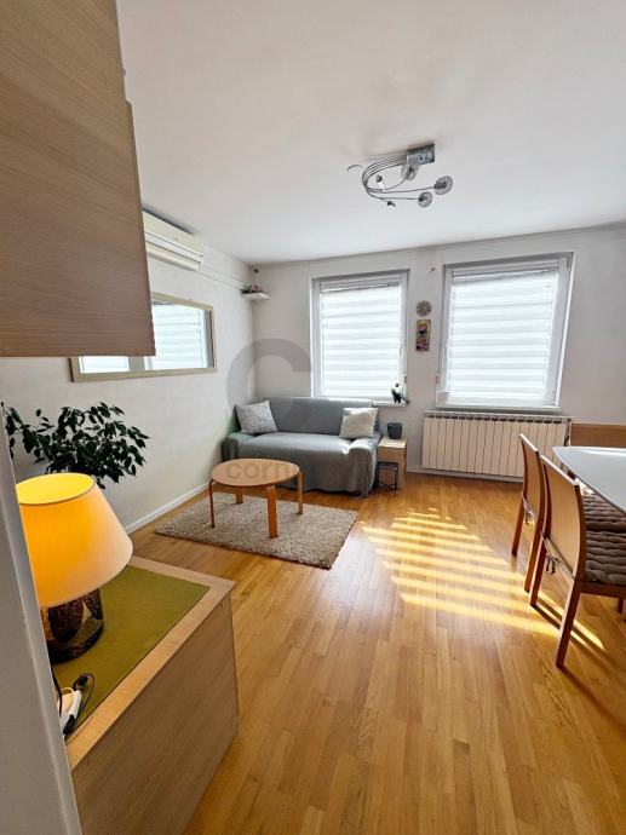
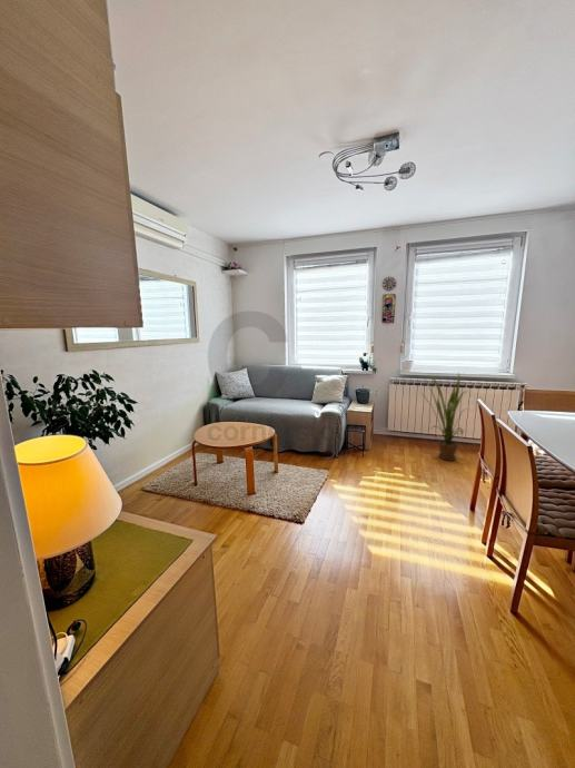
+ house plant [419,372,470,462]
